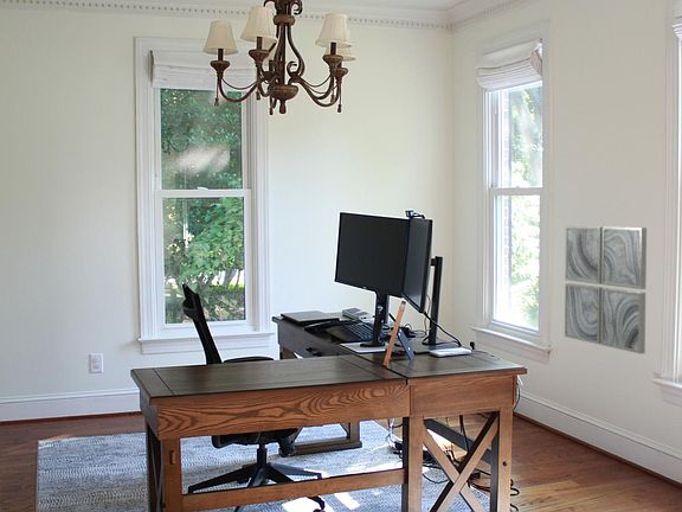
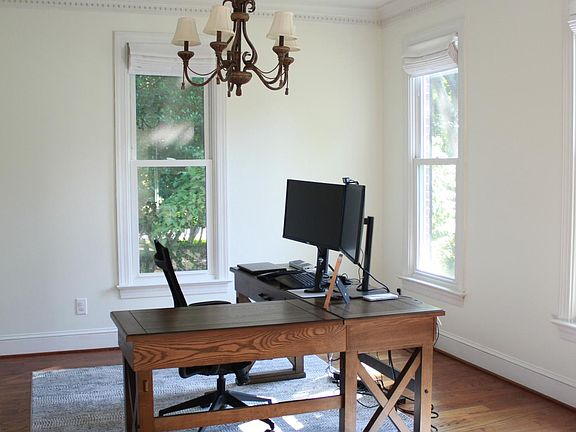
- wall art [564,225,648,356]
